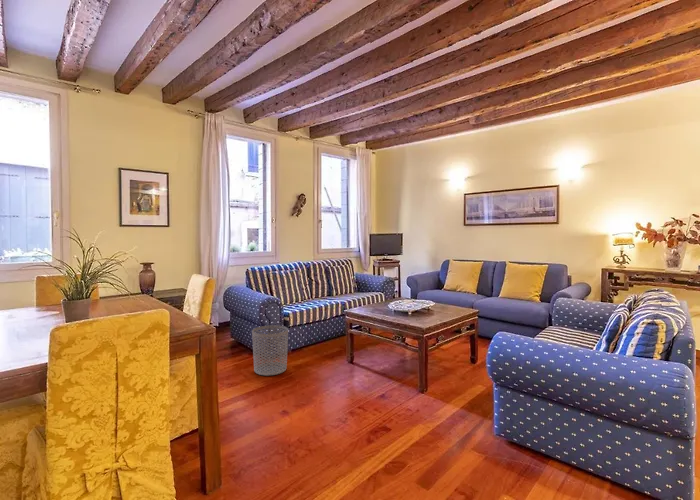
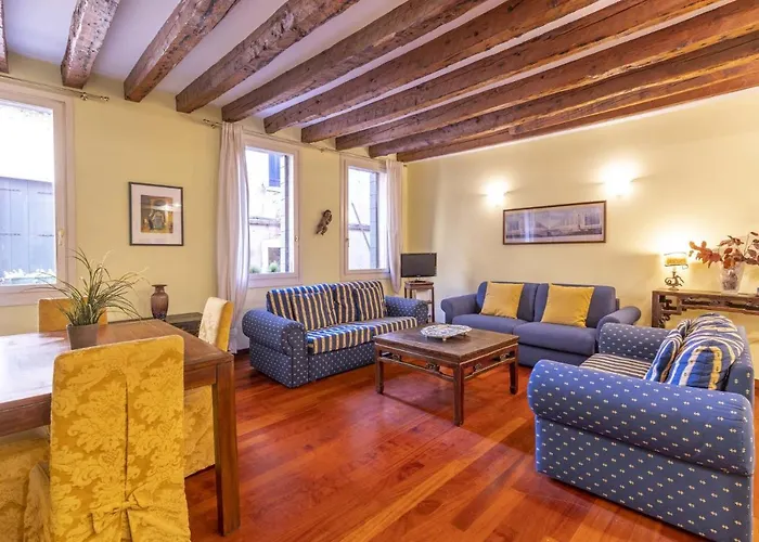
- waste bin [251,325,289,377]
